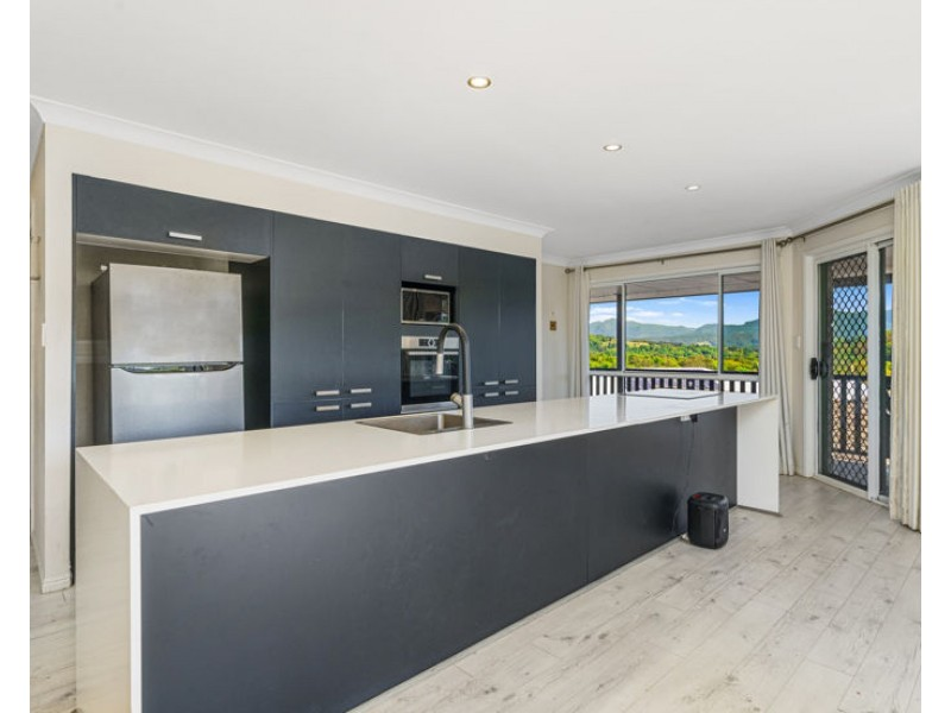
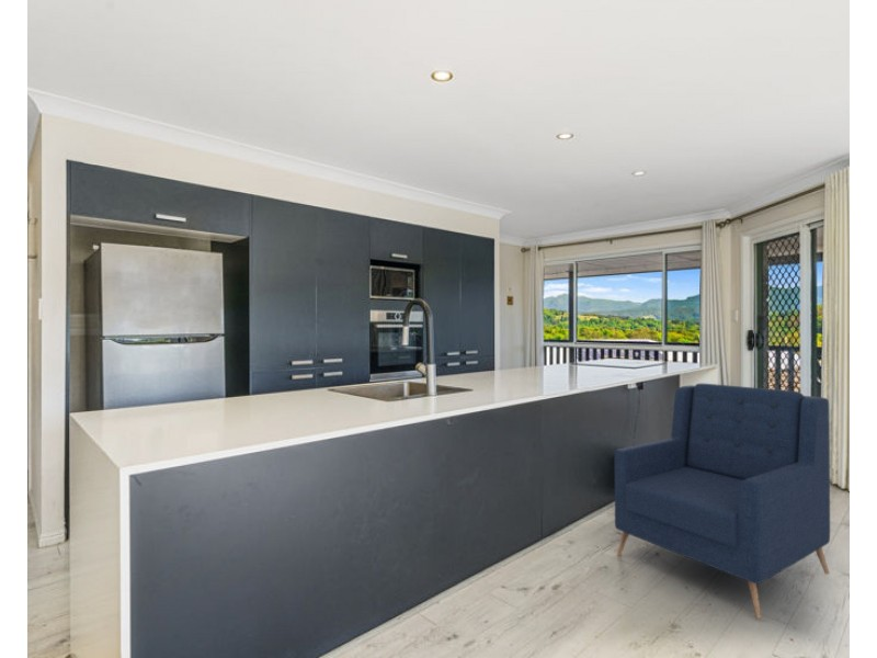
+ armchair [614,383,831,620]
